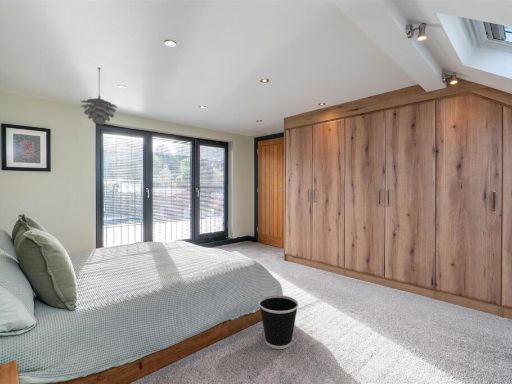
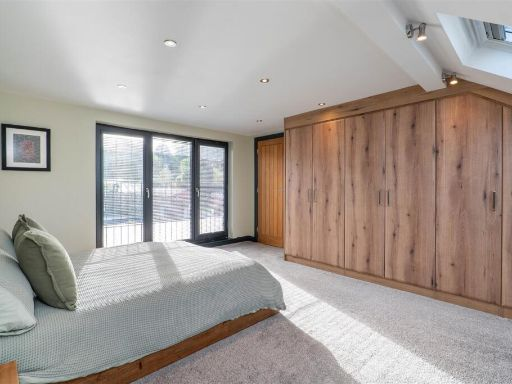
- pendant light [80,66,118,126]
- wastebasket [258,294,299,350]
